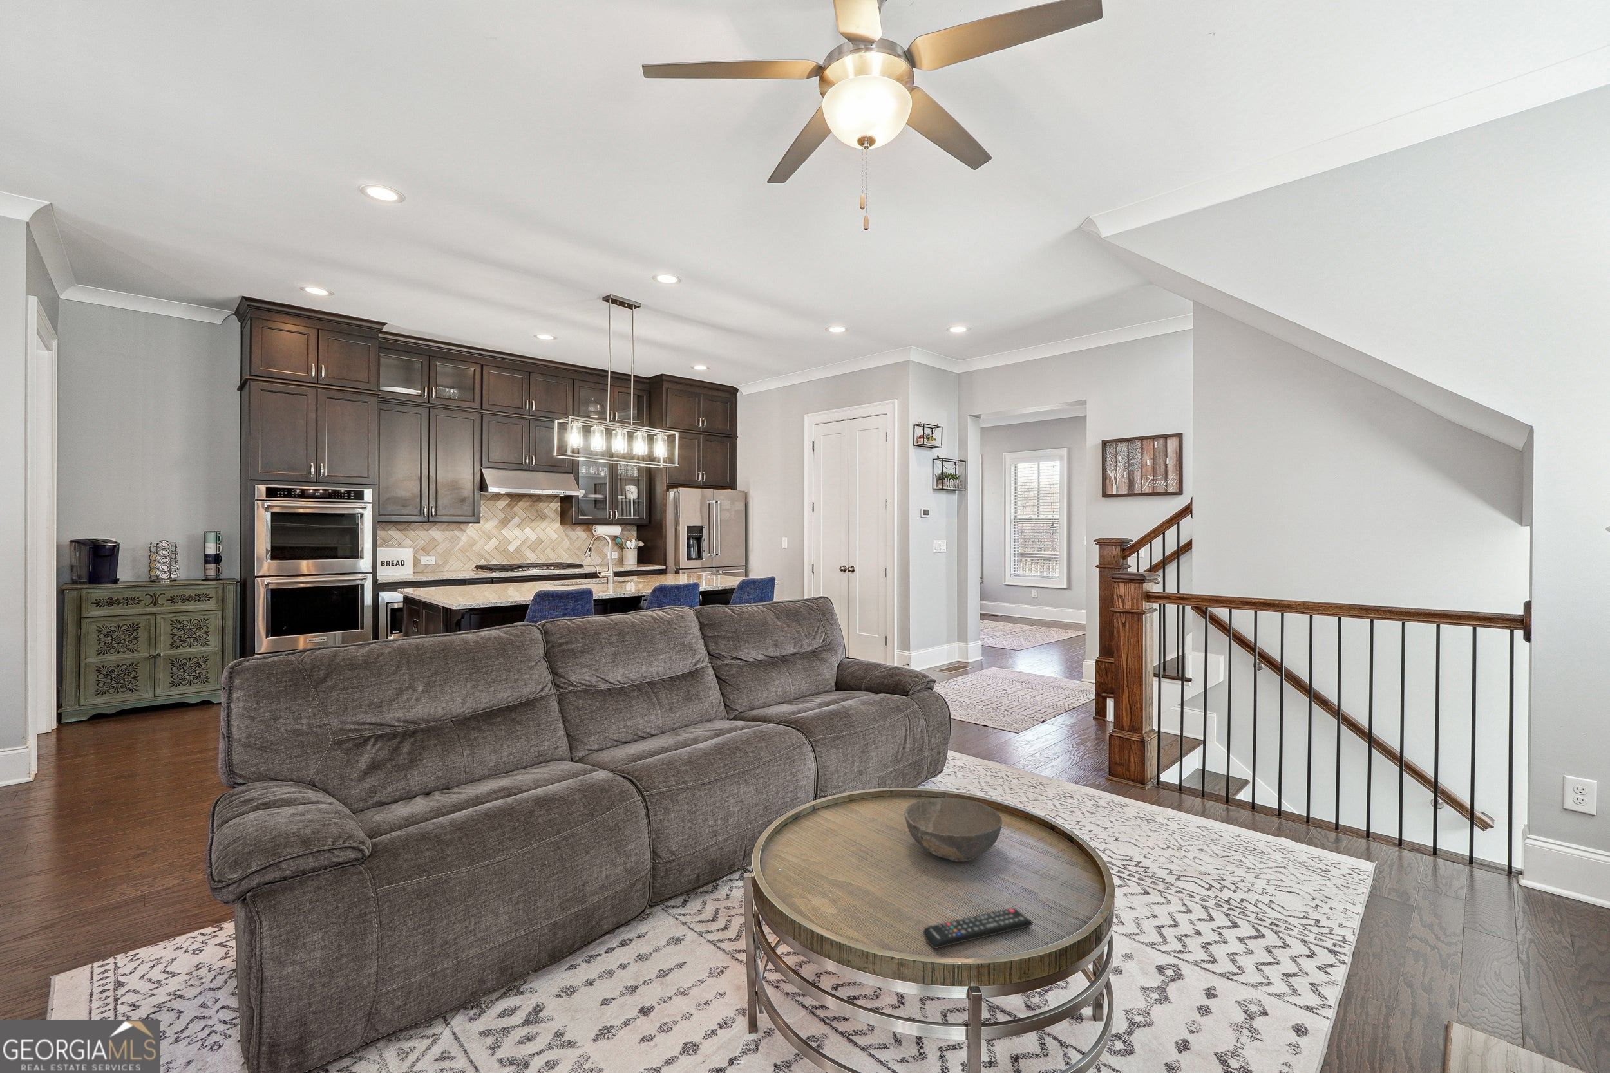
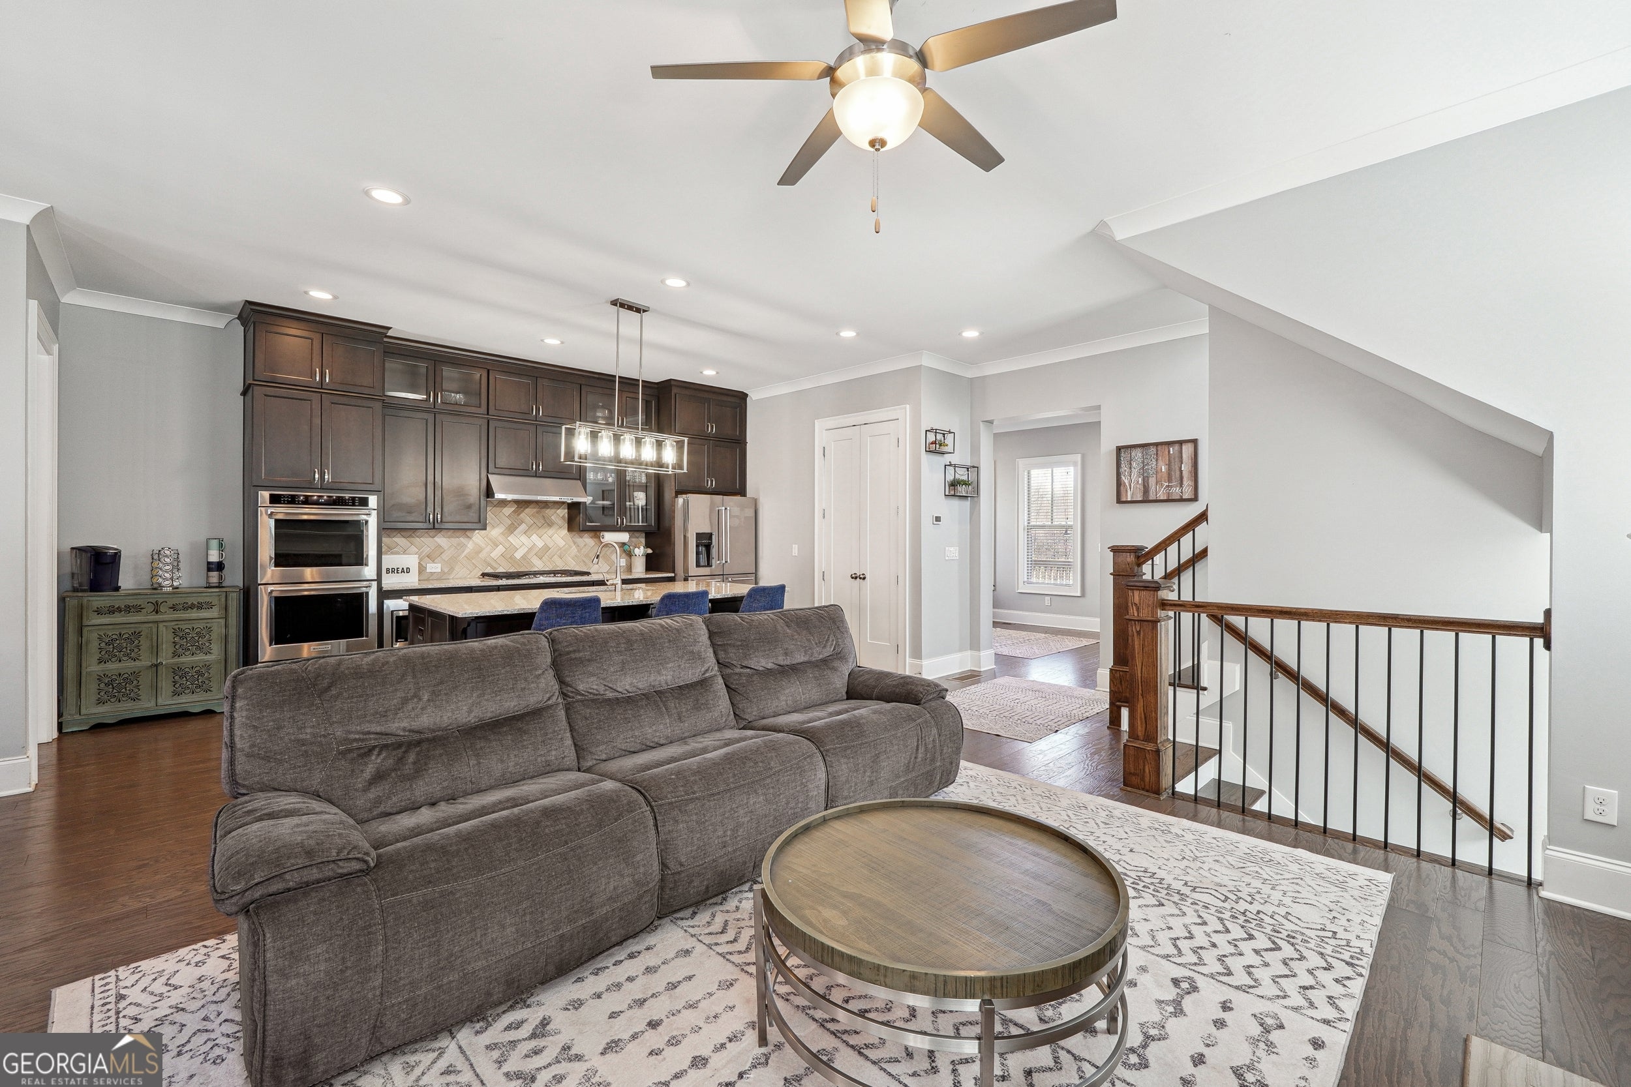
- bowl [903,796,1003,862]
- remote control [922,907,1034,950]
